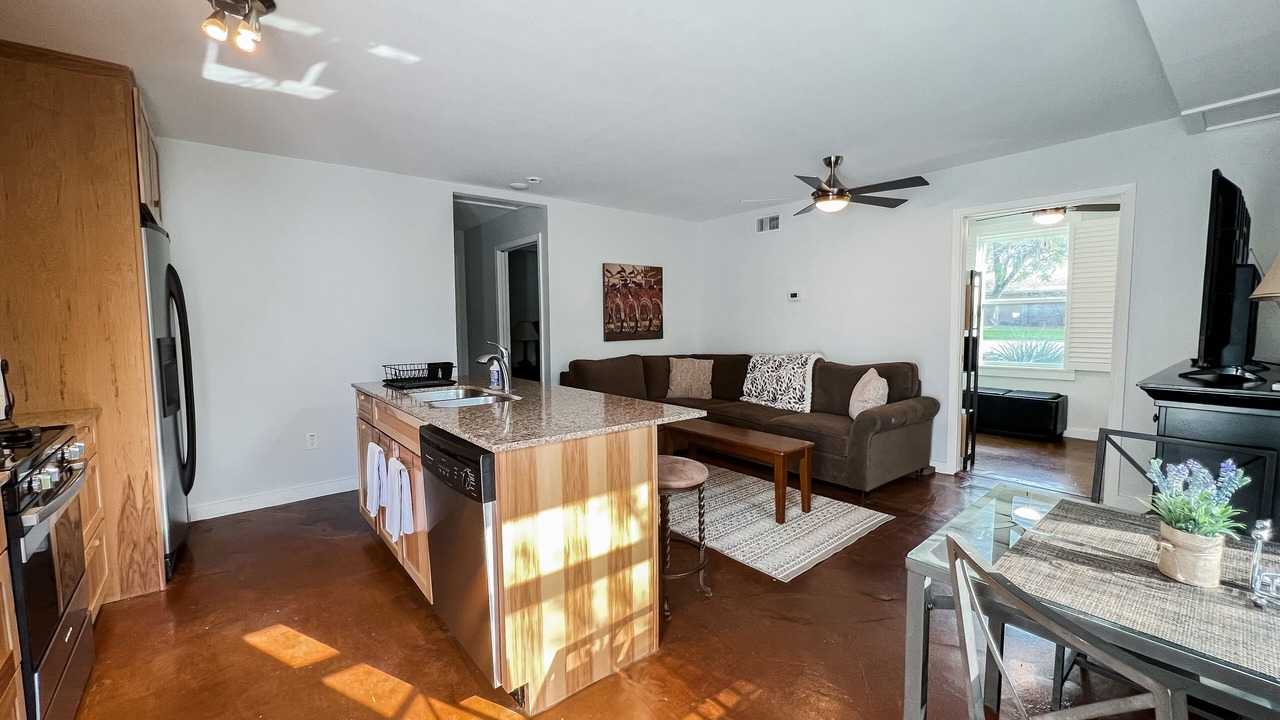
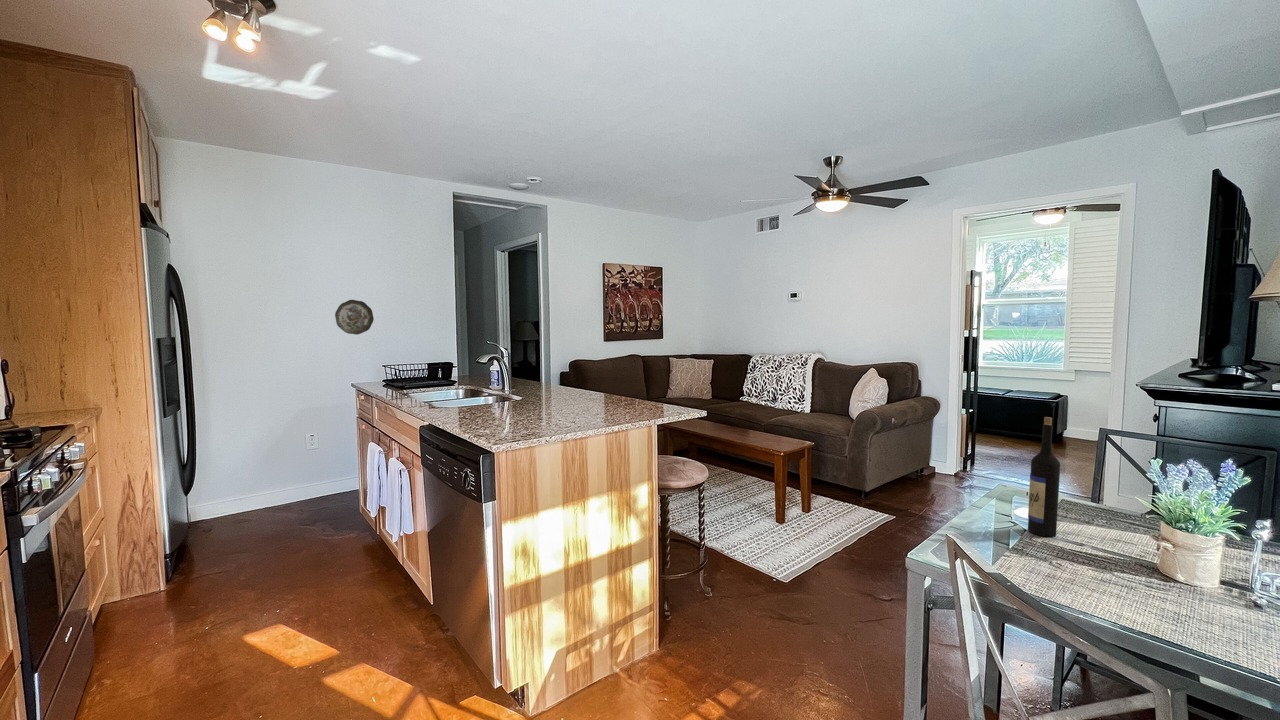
+ wine bottle [1027,416,1061,538]
+ decorative plate [334,299,375,336]
